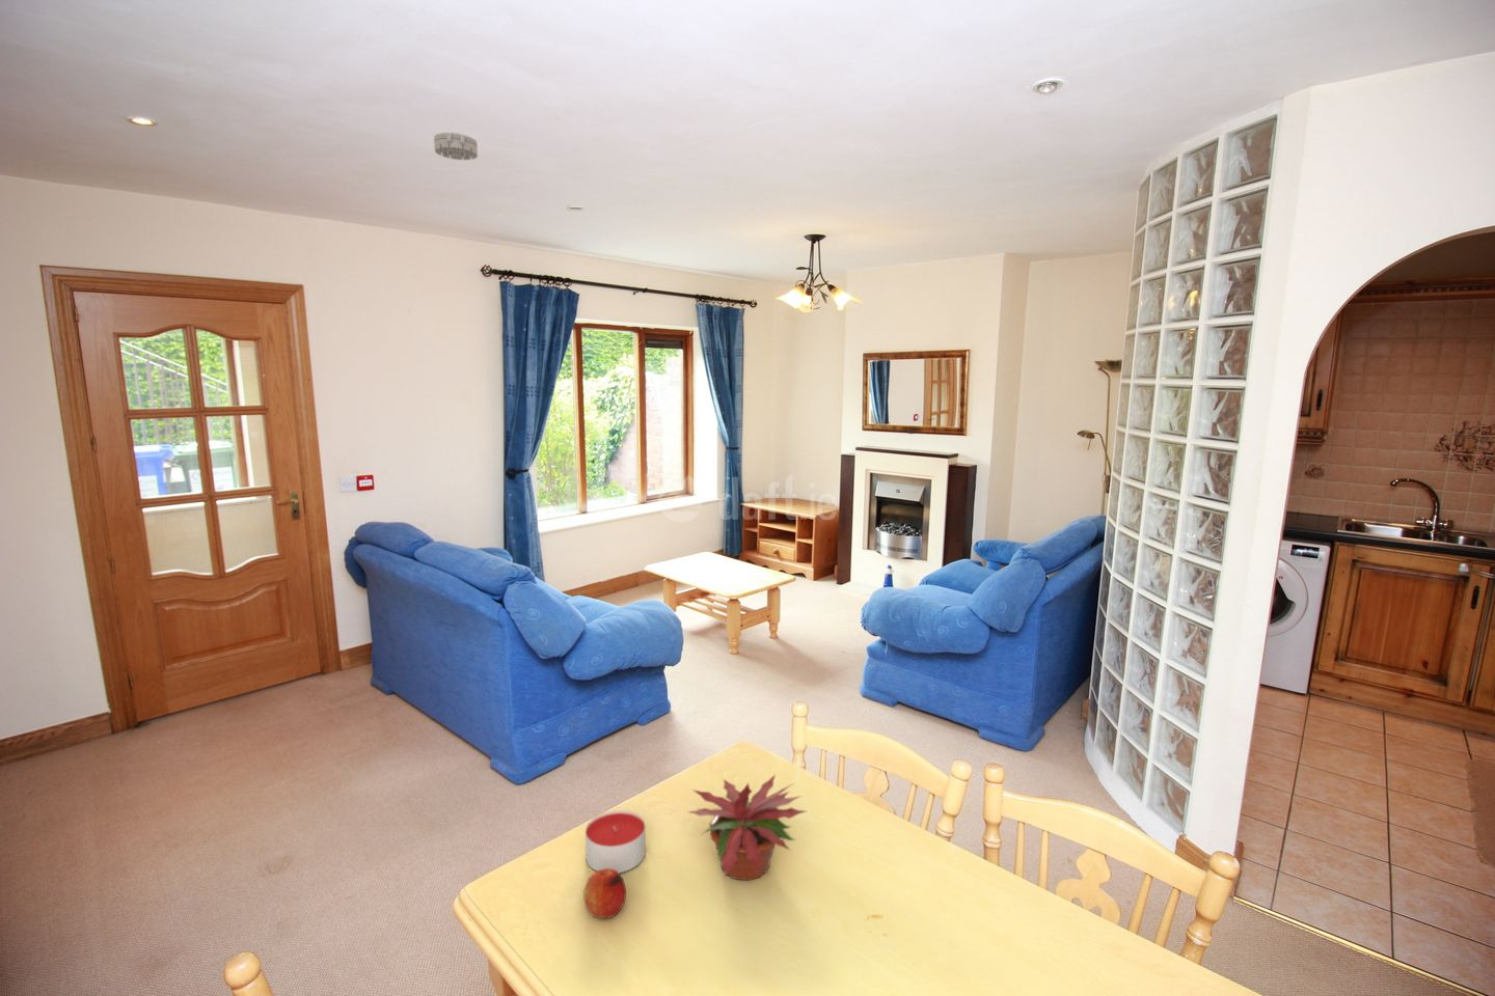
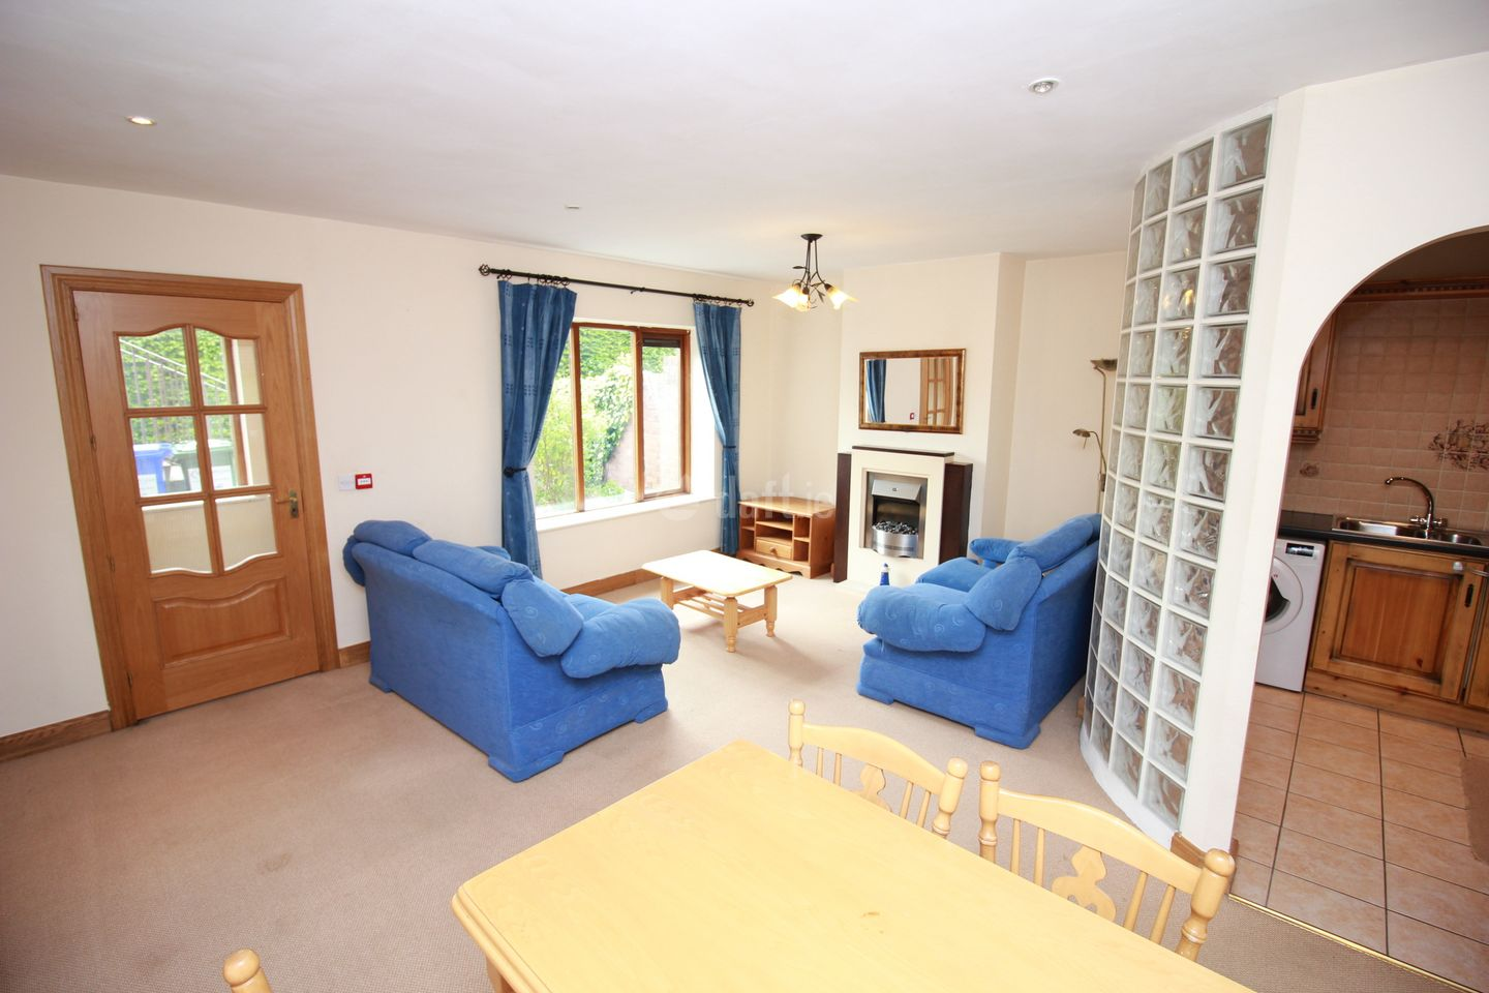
- fruit [583,868,627,919]
- potted plant [684,773,806,882]
- candle [584,809,646,874]
- smoke detector [433,132,478,161]
